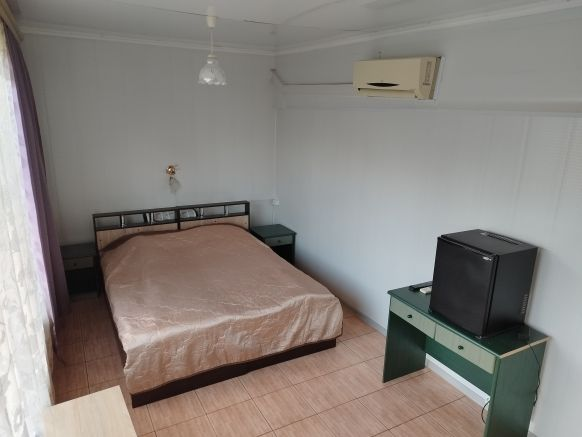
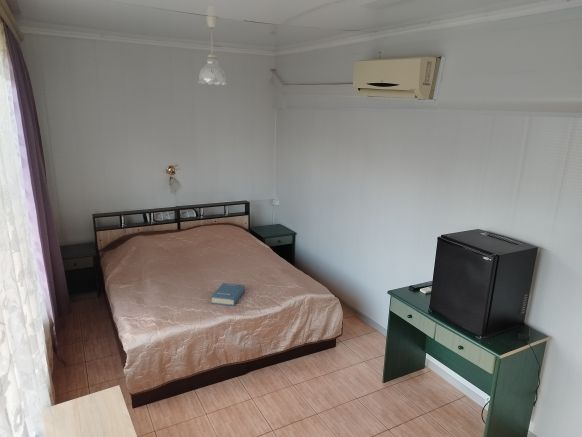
+ hardback book [210,282,246,307]
